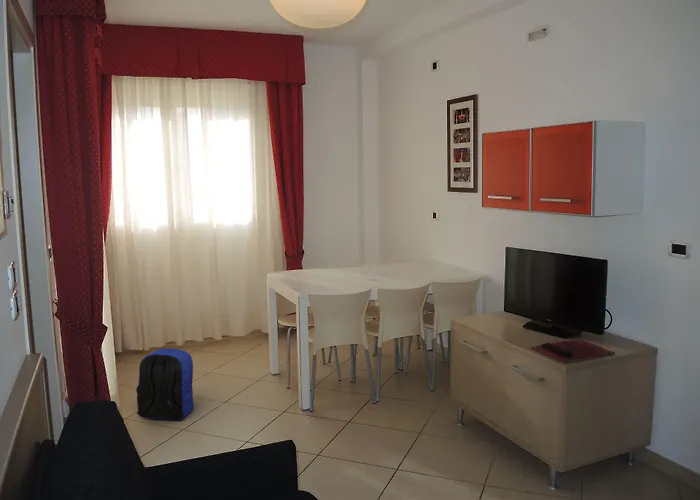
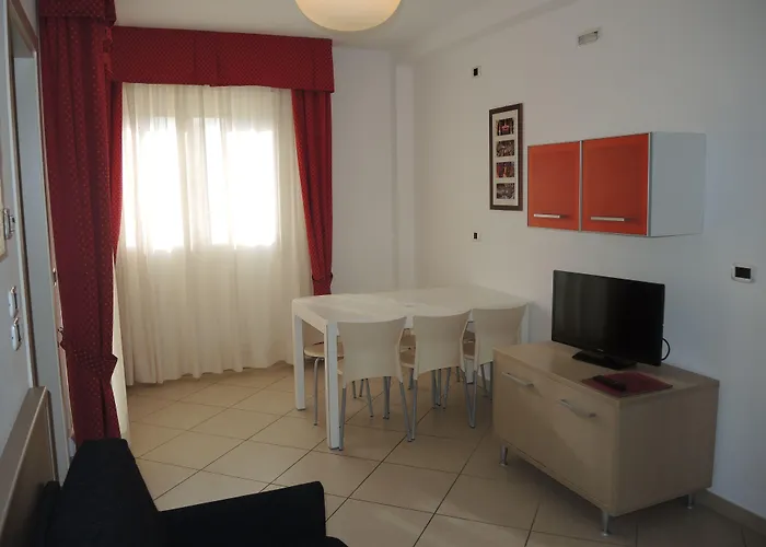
- backpack [135,347,195,421]
